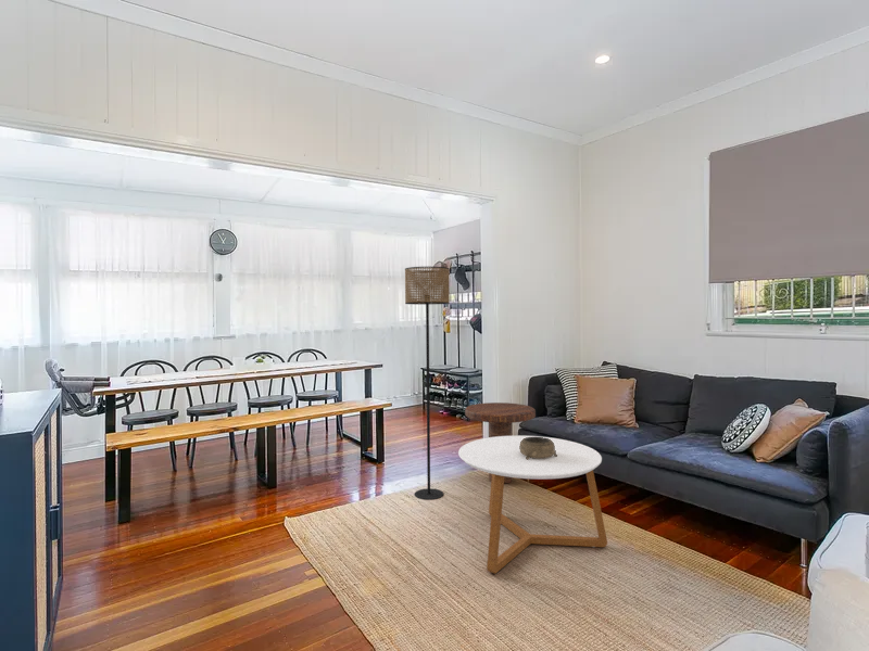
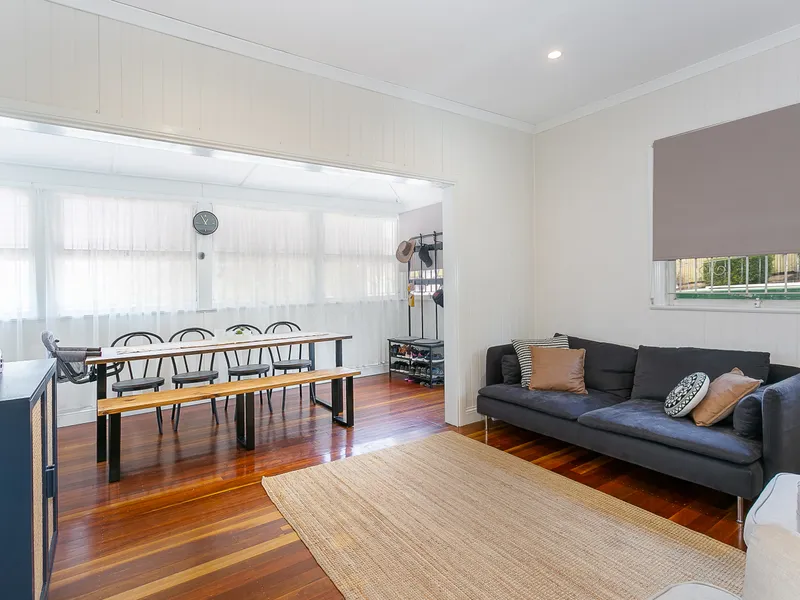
- floor lamp [404,266,451,501]
- coffee table [457,435,608,575]
- decorative bowl [519,436,557,460]
- side table [464,401,537,485]
